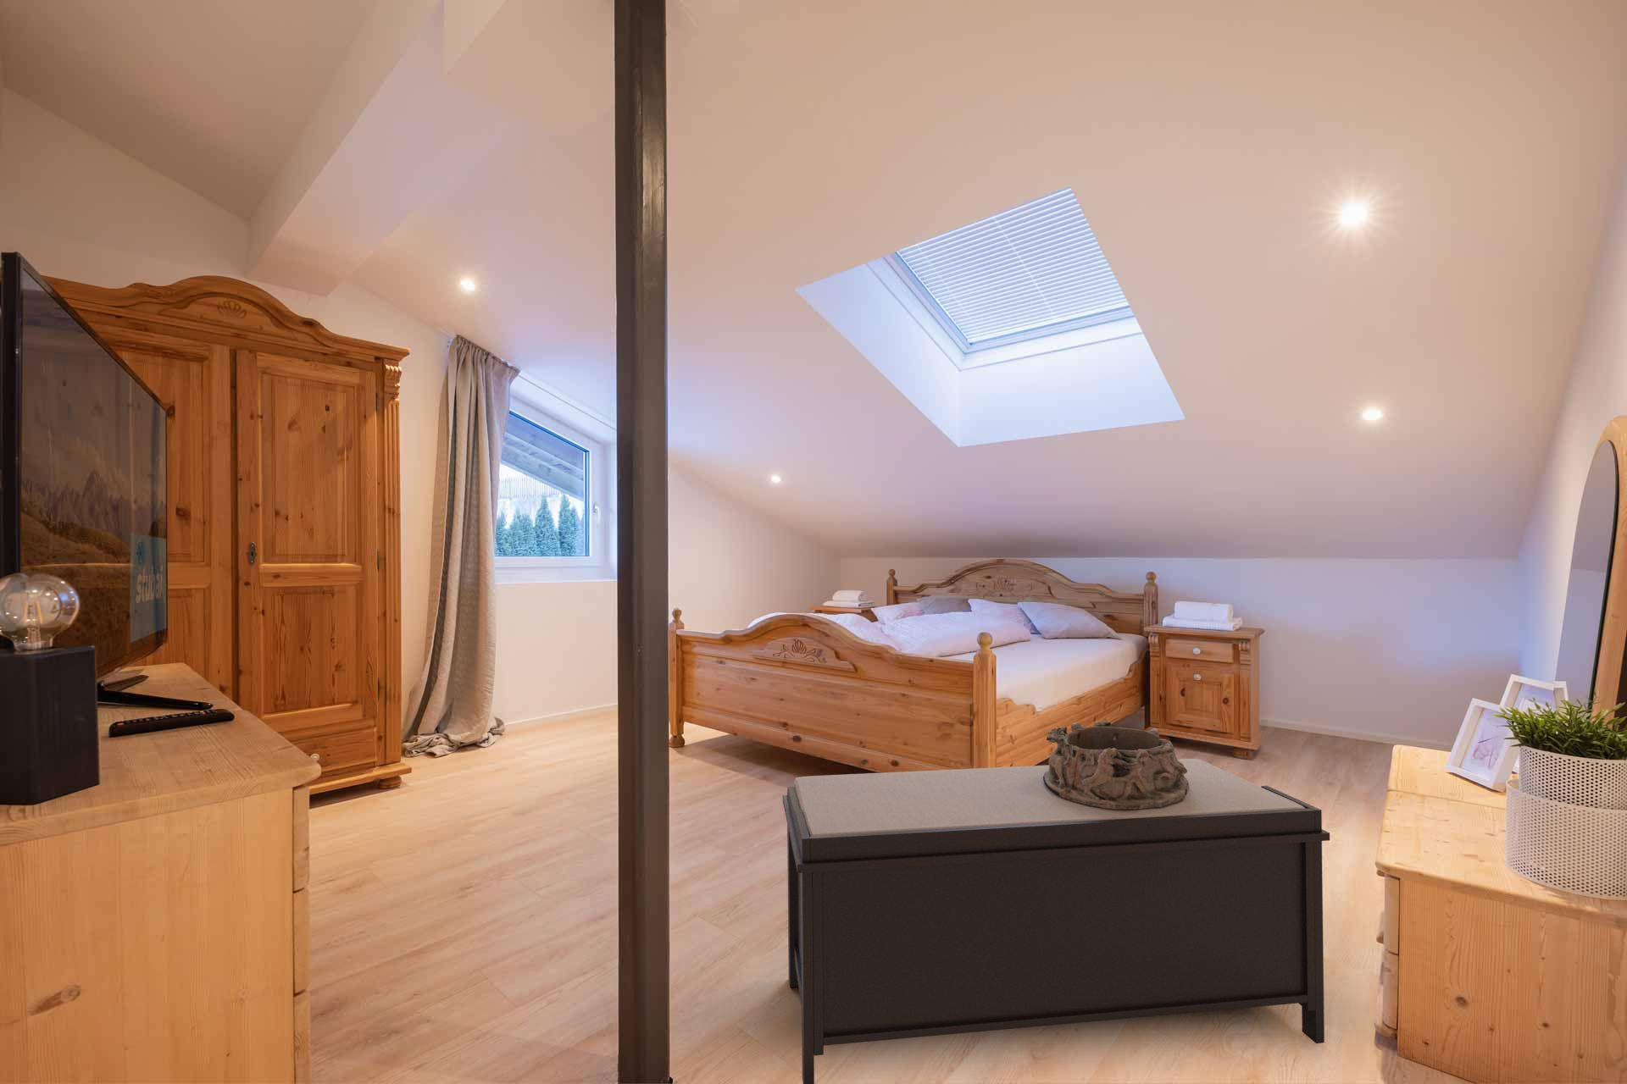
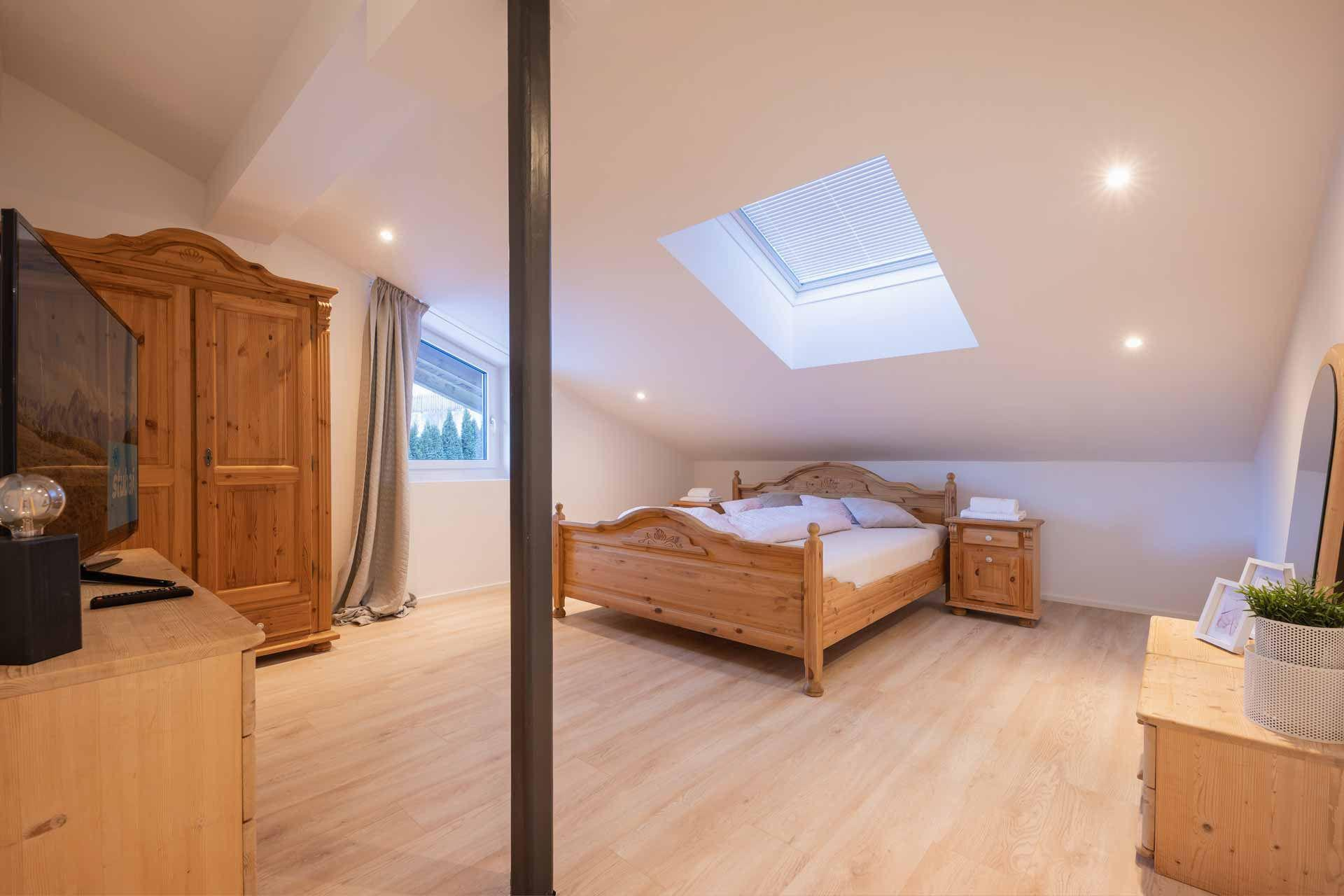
- bench [782,757,1330,1084]
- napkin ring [1044,720,1189,809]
